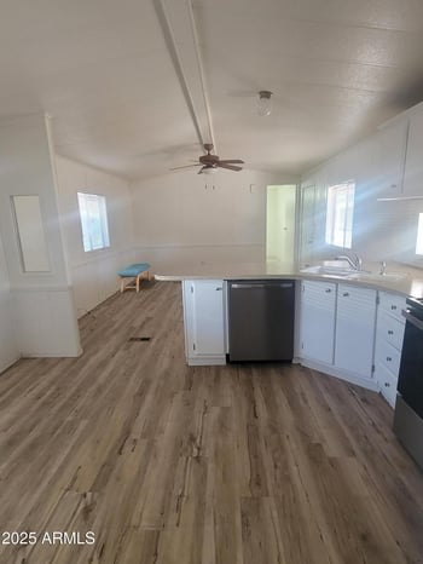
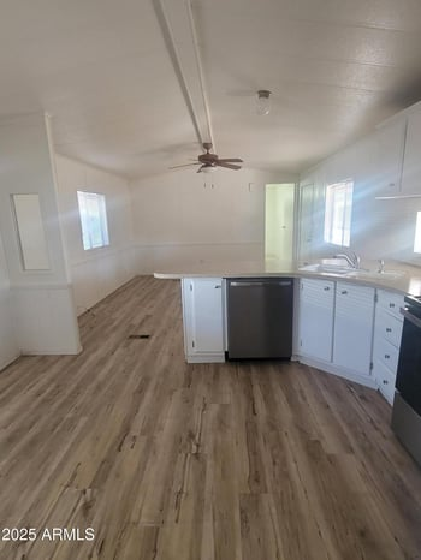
- bench [117,263,152,293]
